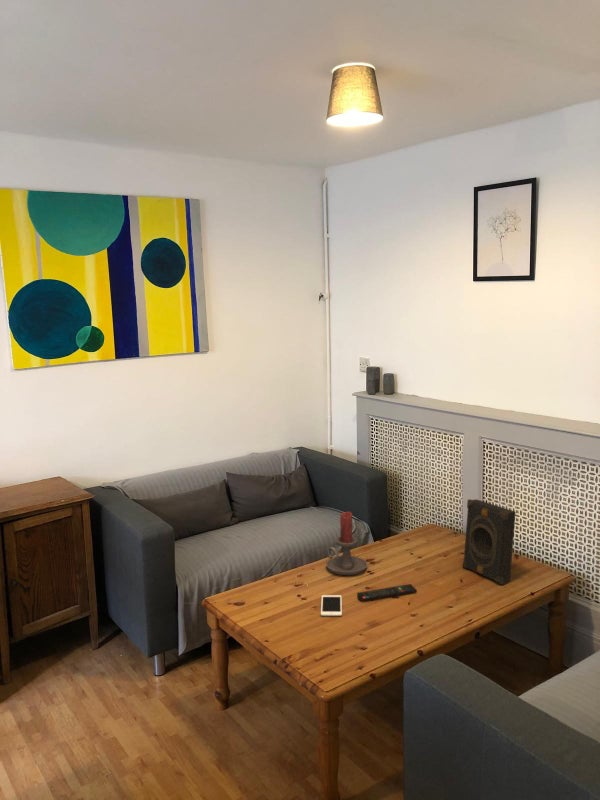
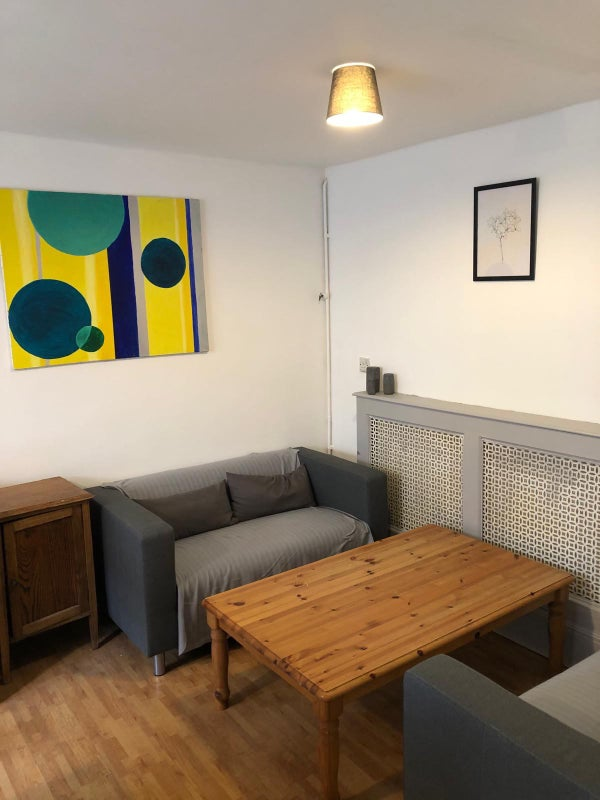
- candle holder [325,511,368,576]
- speaker [462,498,517,585]
- remote control [356,583,418,602]
- cell phone [320,594,343,617]
